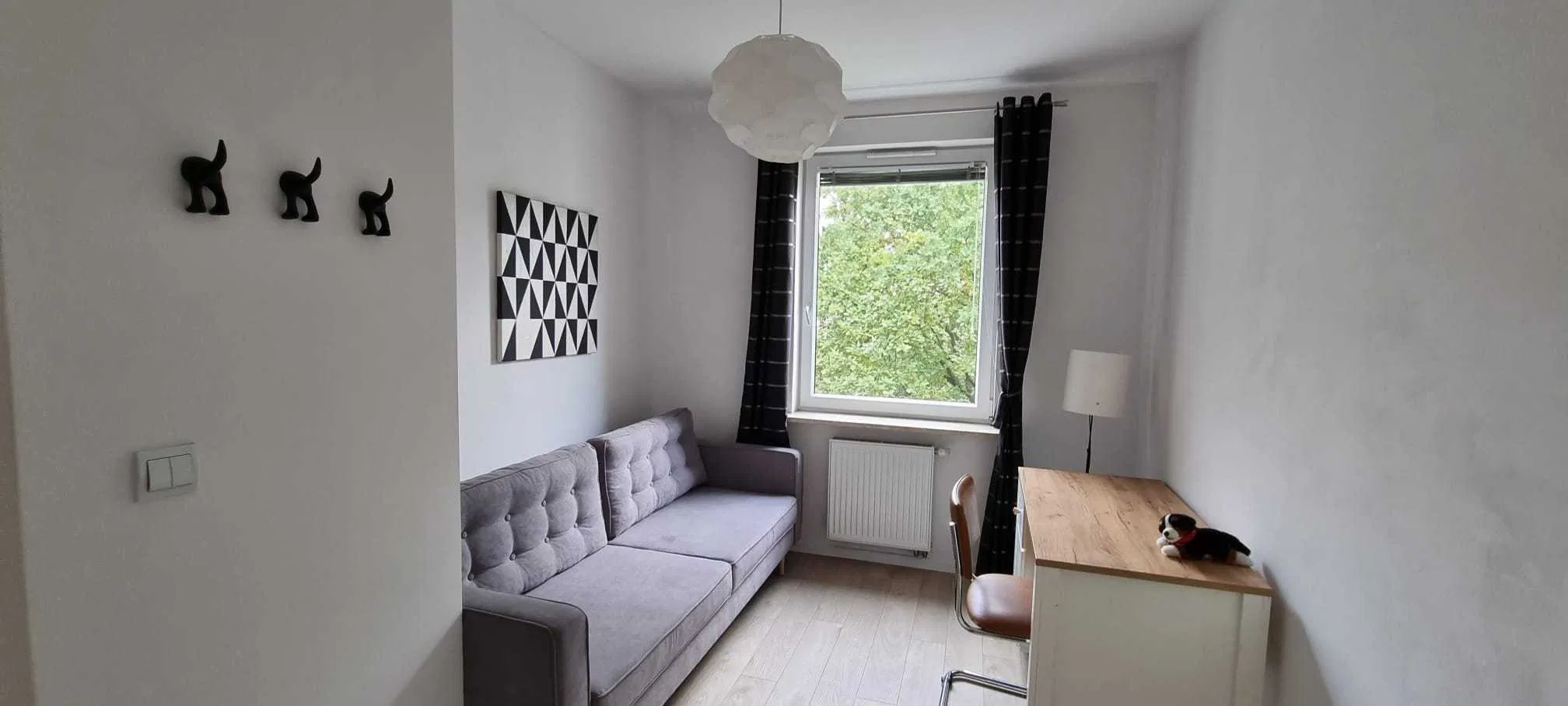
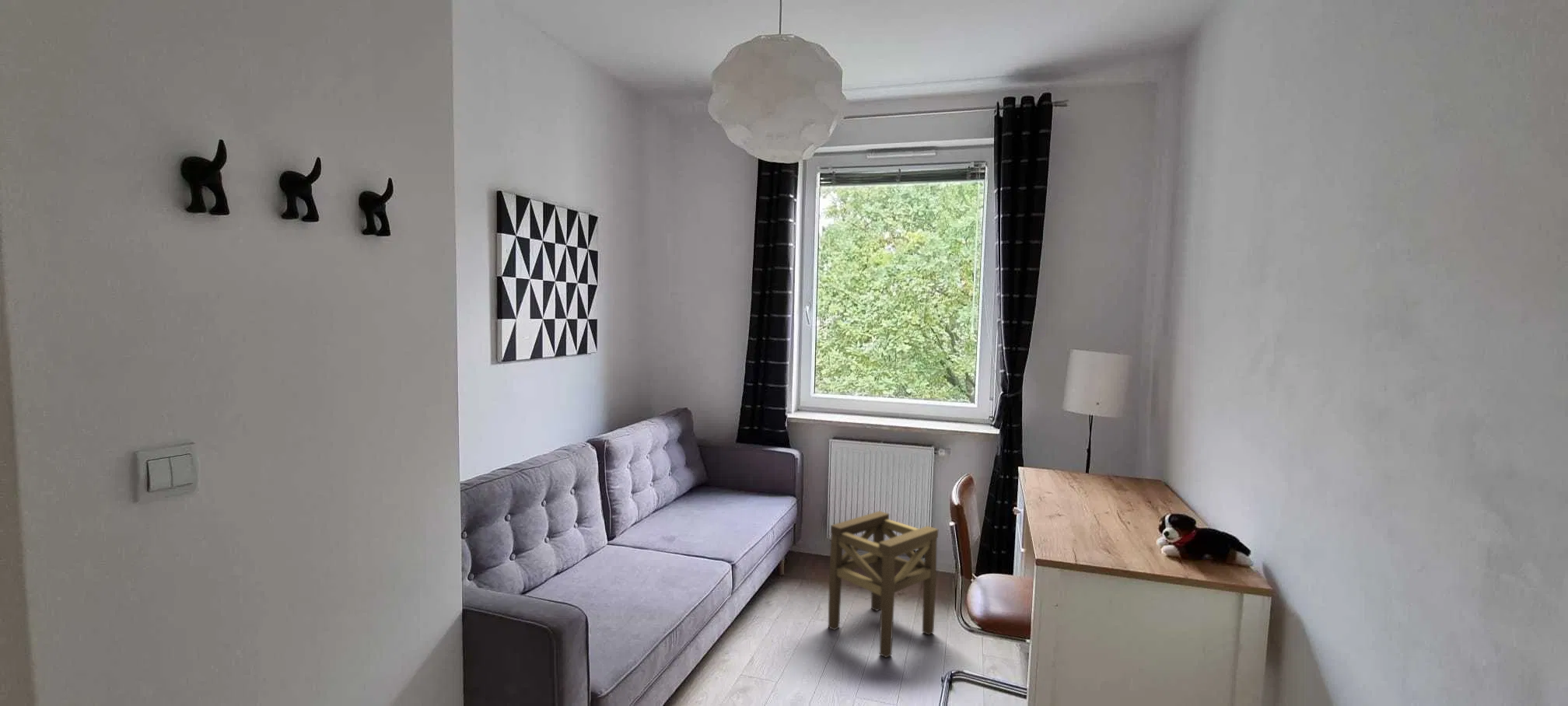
+ stool [828,510,939,659]
